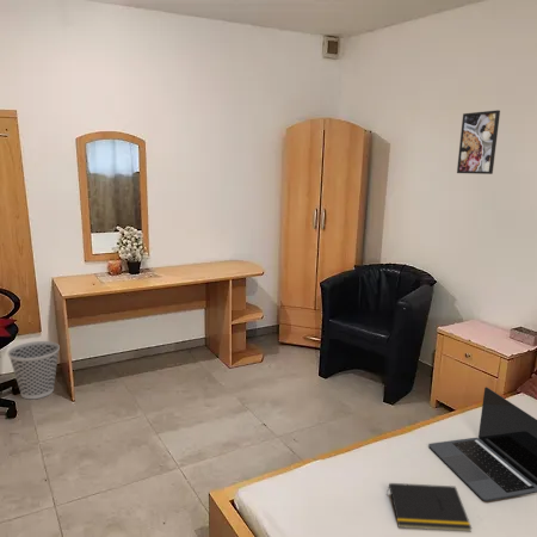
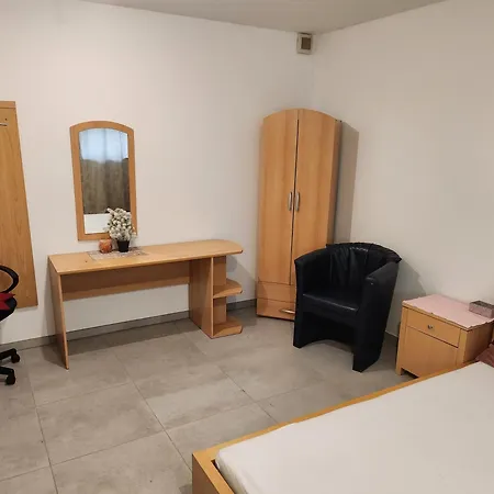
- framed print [456,109,501,175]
- wastebasket [7,340,61,400]
- notepad [385,482,473,532]
- laptop [427,385,537,502]
